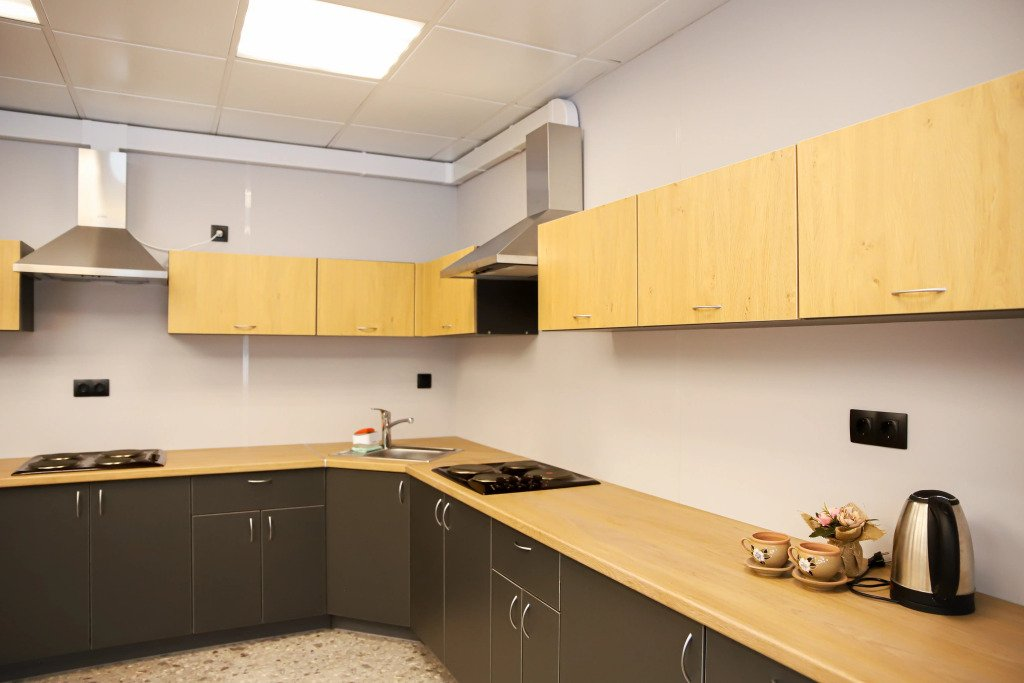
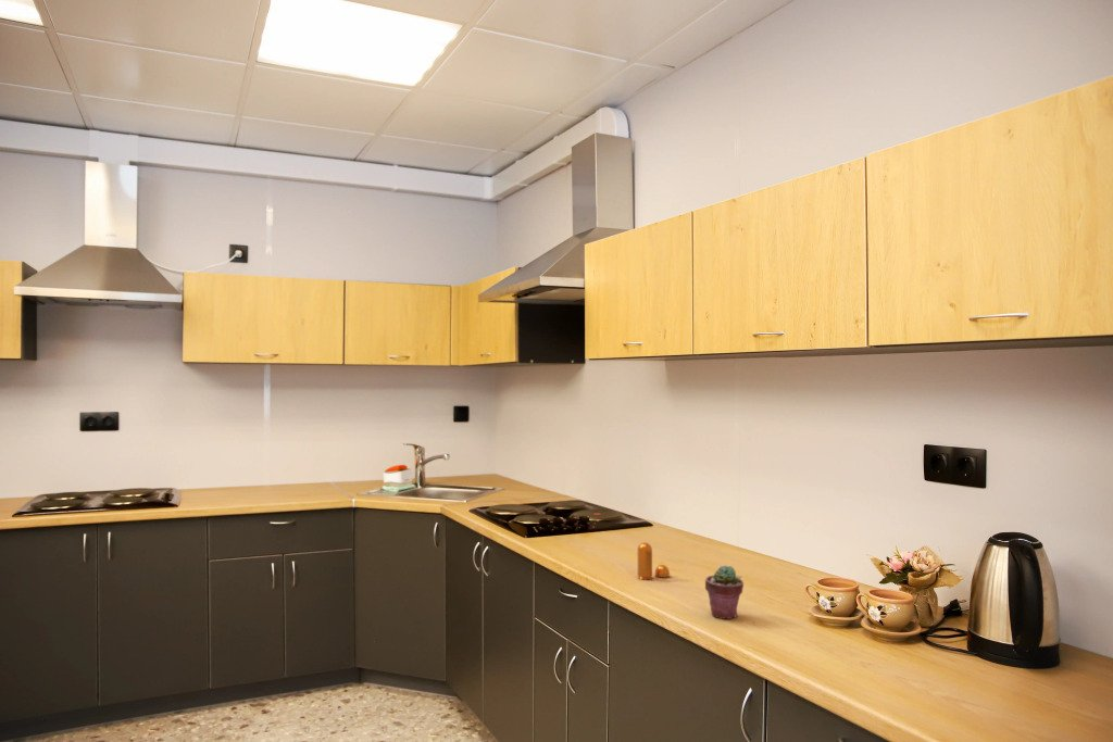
+ potted succulent [704,565,745,620]
+ pepper shaker [637,541,671,580]
